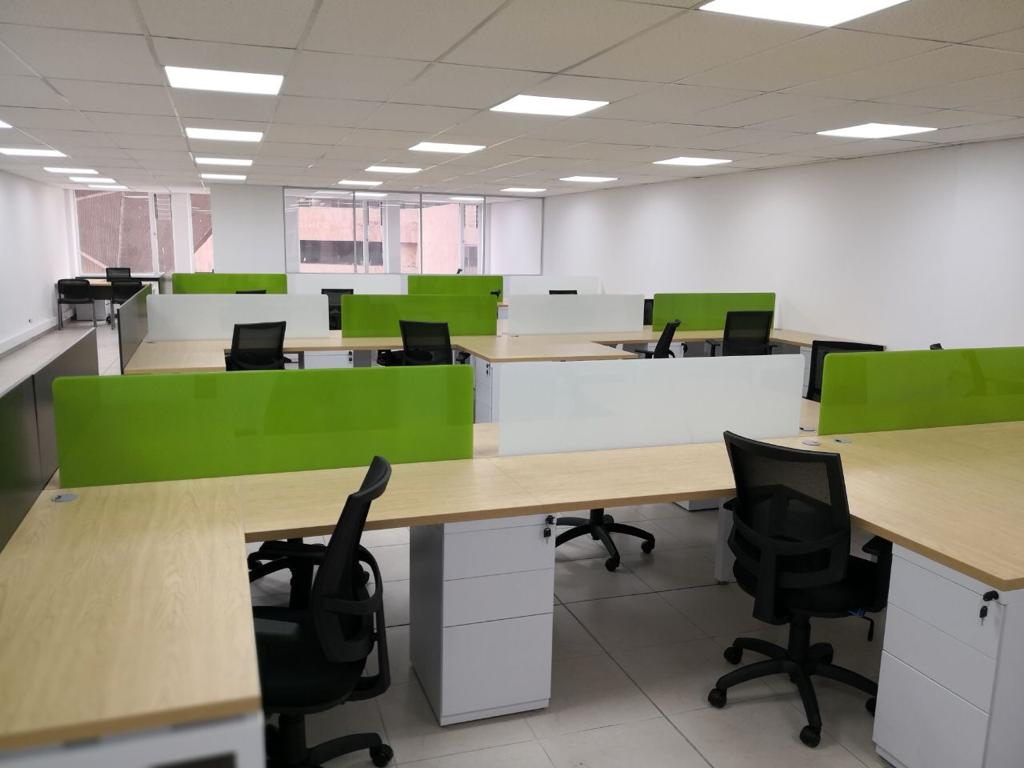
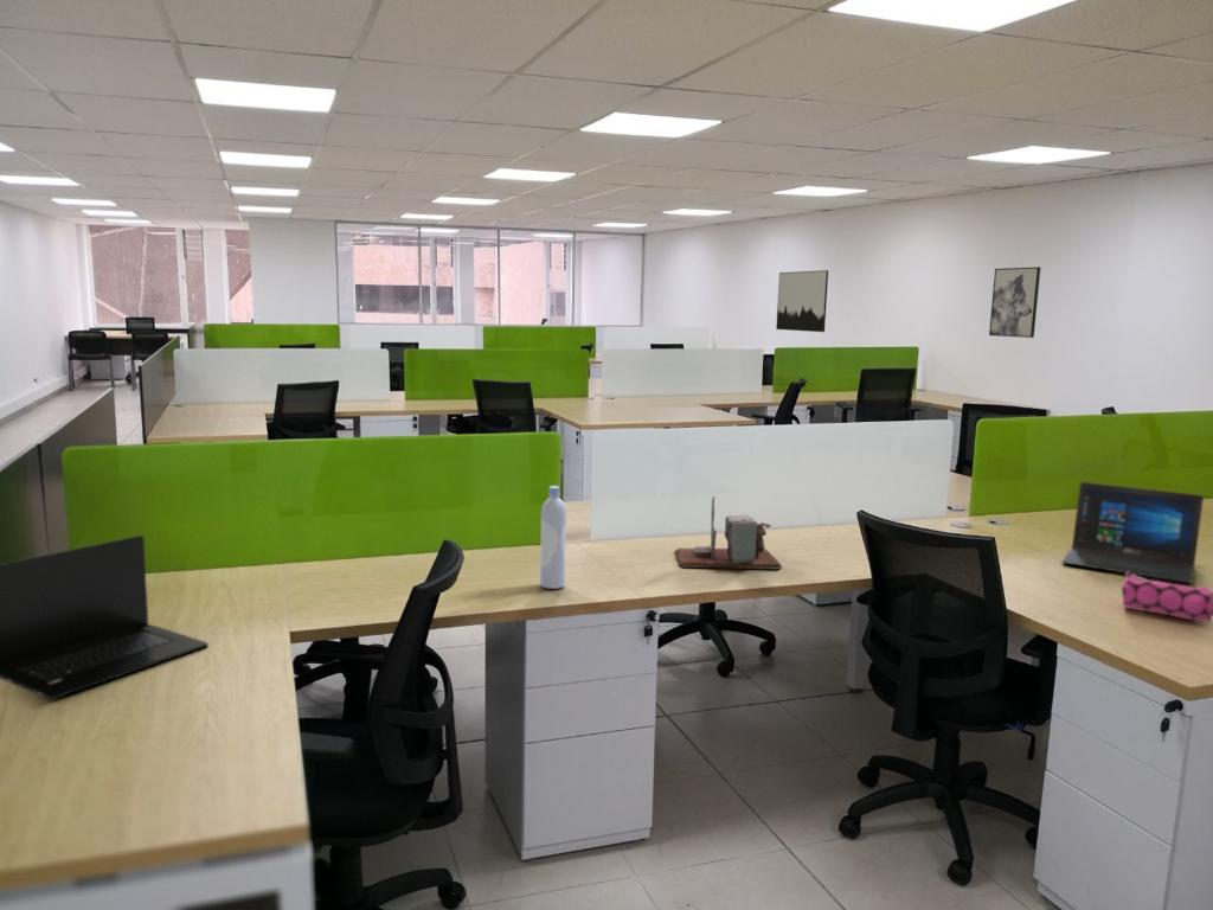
+ desk organizer [674,495,783,570]
+ pencil case [1121,571,1213,623]
+ bottle [539,485,567,590]
+ wall art [988,265,1041,339]
+ wall art [775,269,829,333]
+ laptop [1061,481,1205,584]
+ laptop [0,534,210,700]
